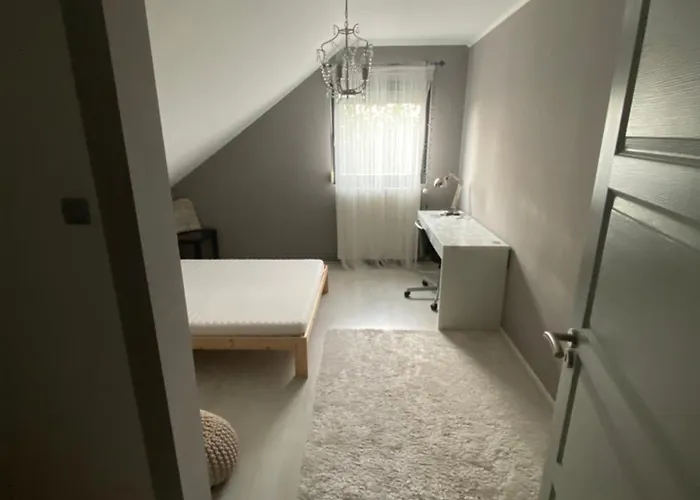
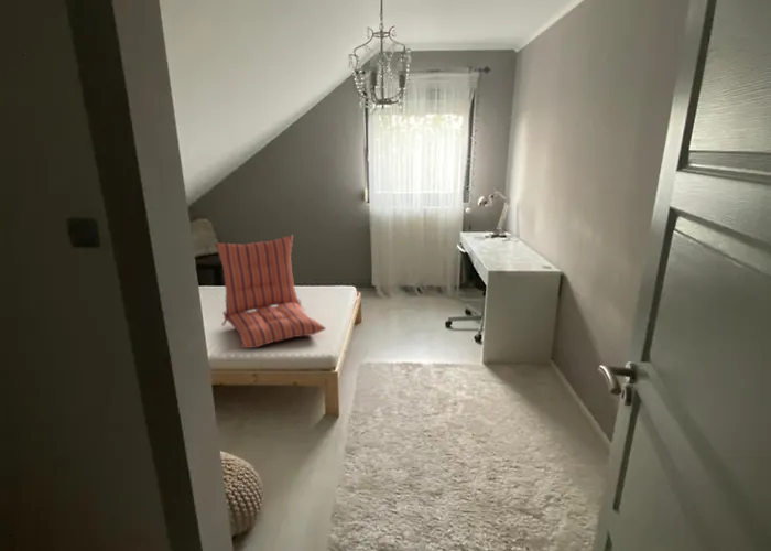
+ seat cushion [214,234,327,349]
